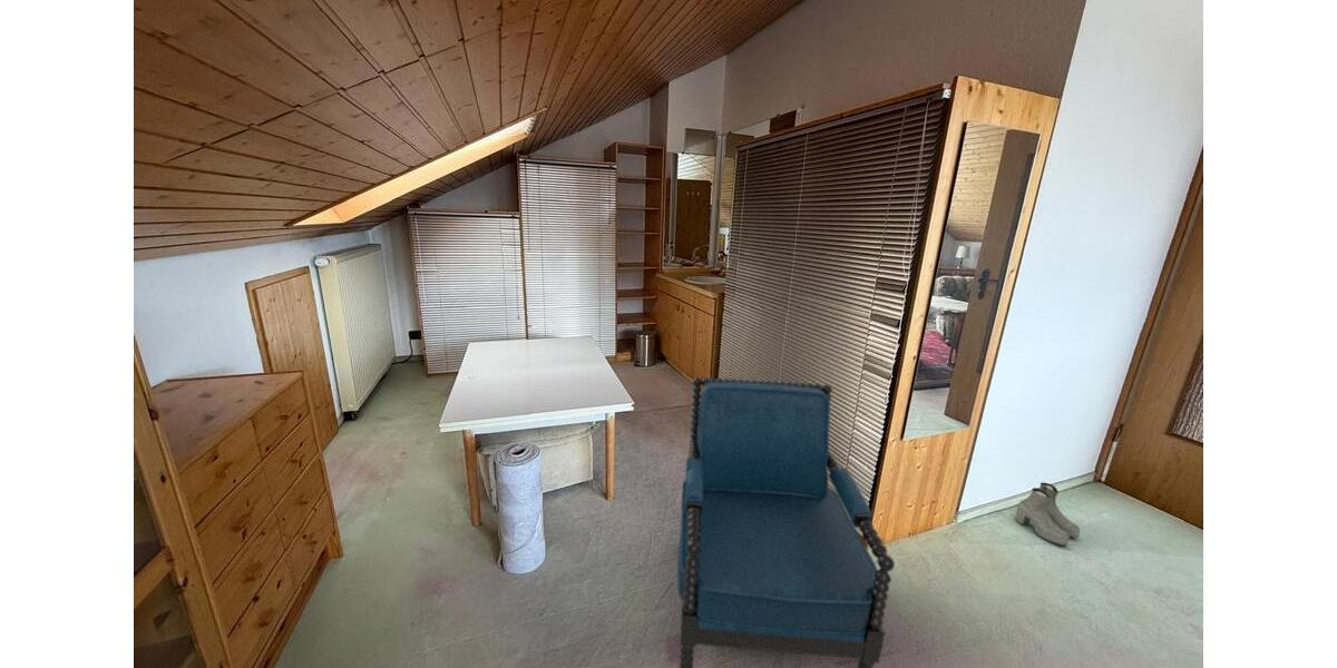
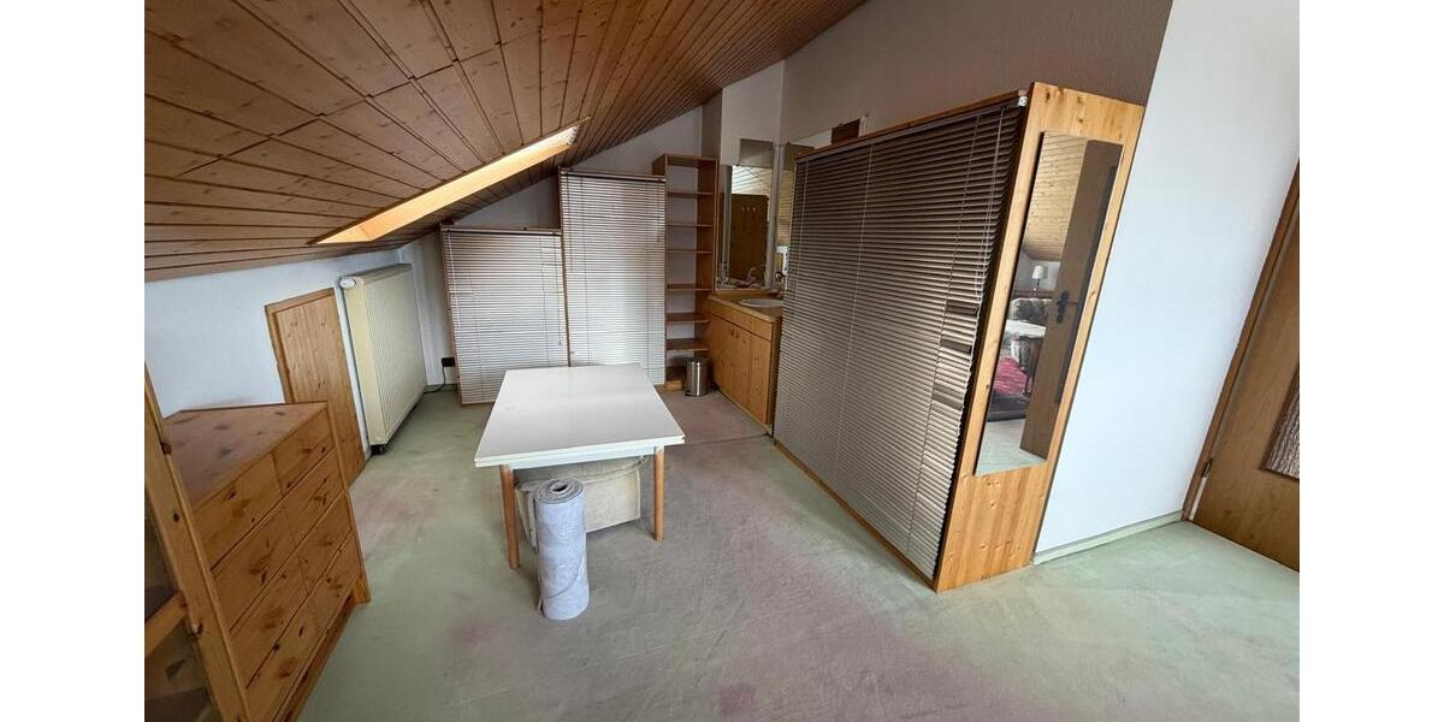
- chair [676,376,896,668]
- boots [1014,481,1081,547]
